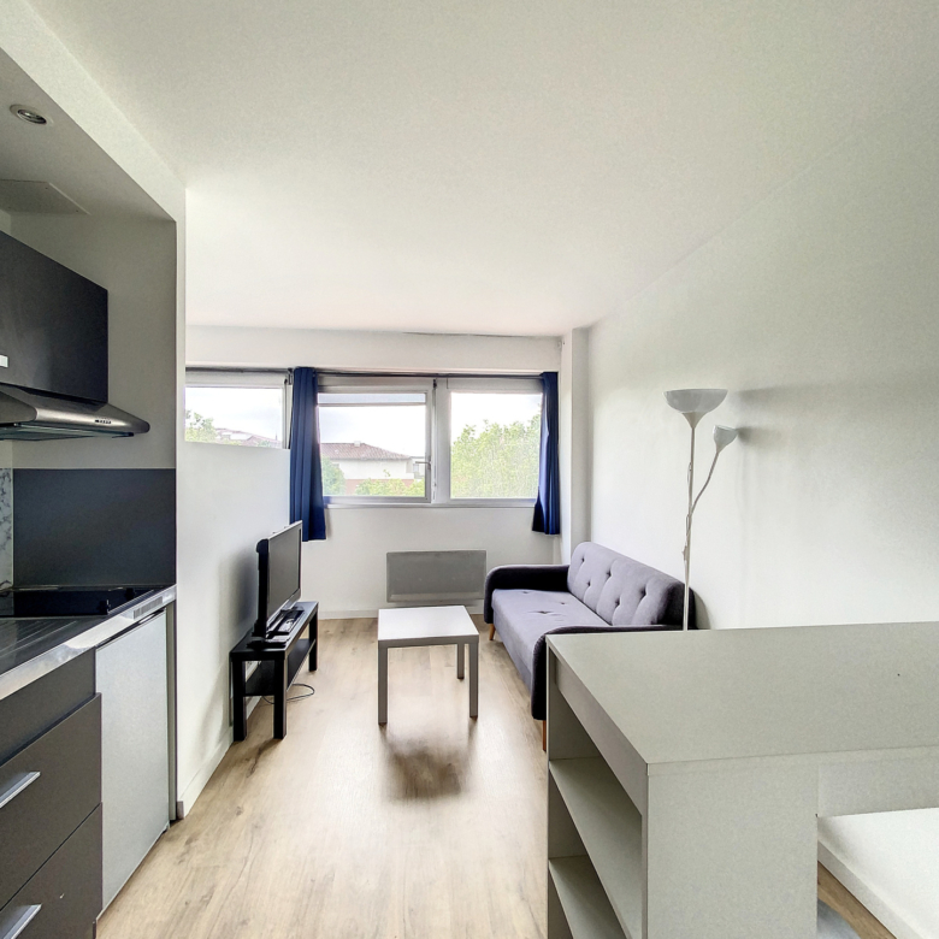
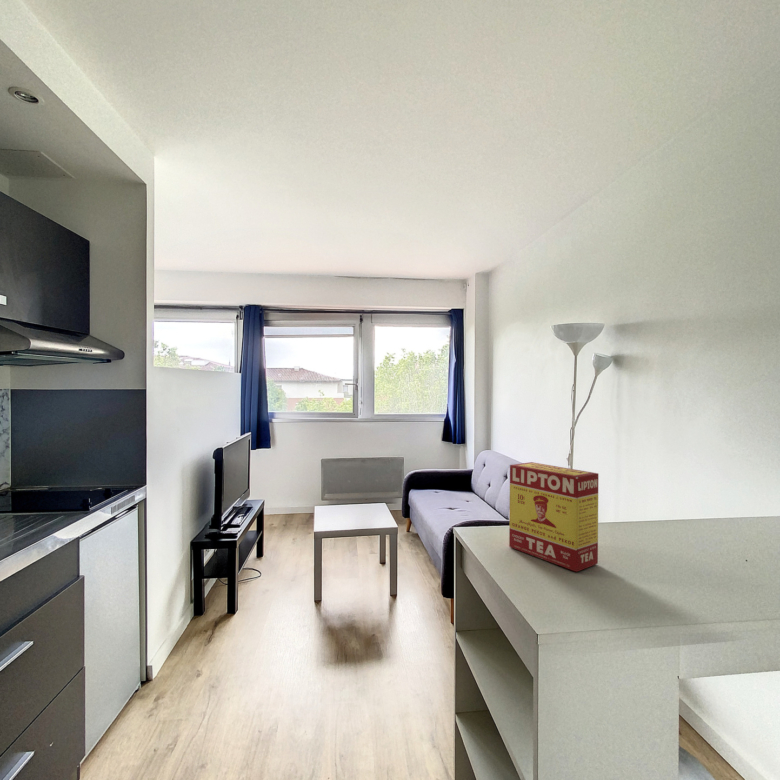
+ tea box [508,461,599,573]
